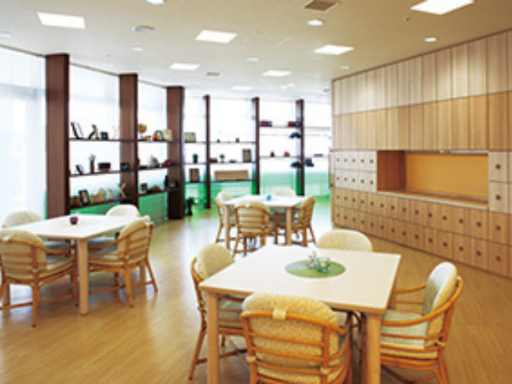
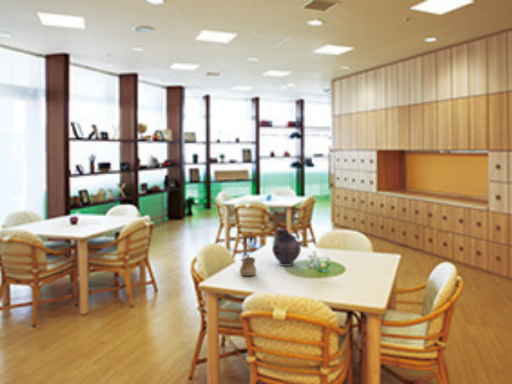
+ pottery [271,228,302,267]
+ teapot [239,253,258,277]
